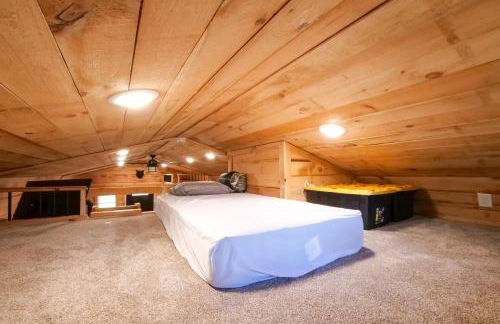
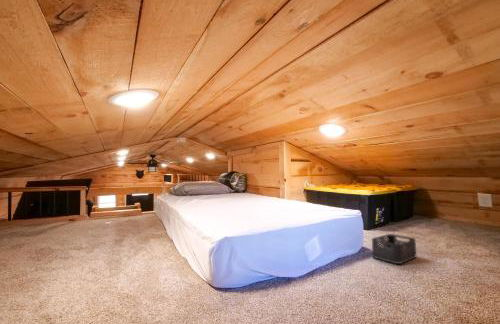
+ storage bin [371,233,418,265]
